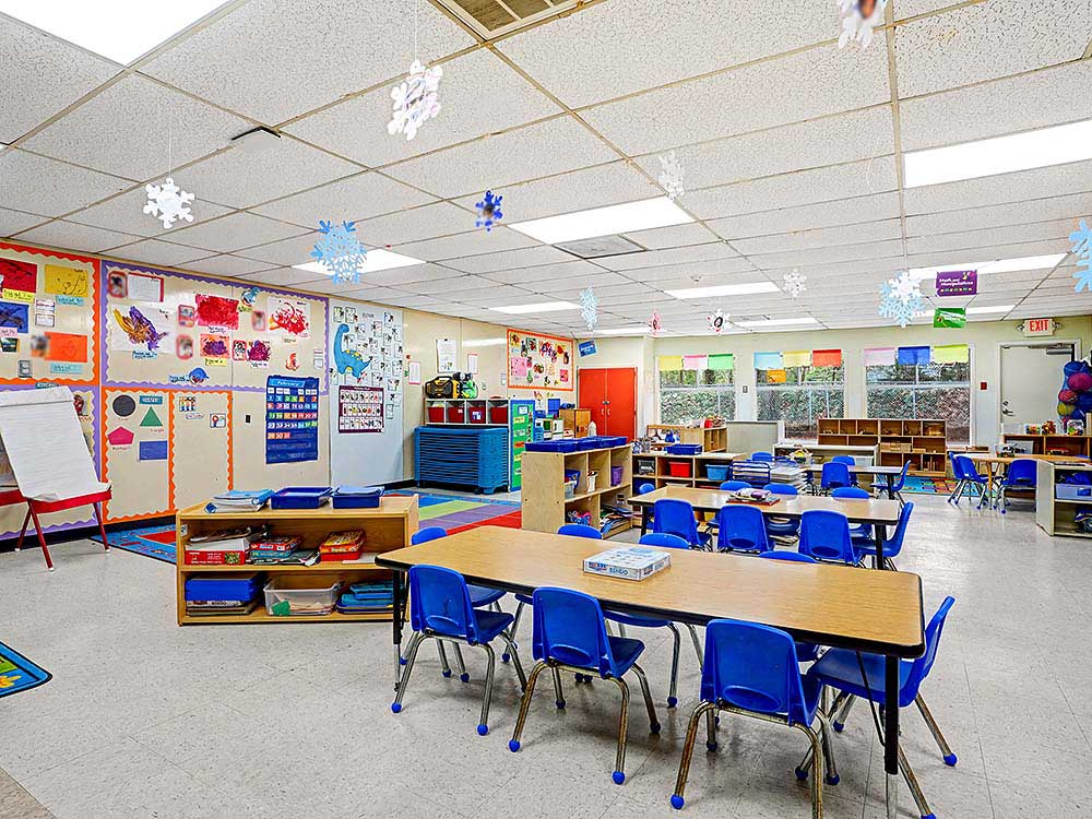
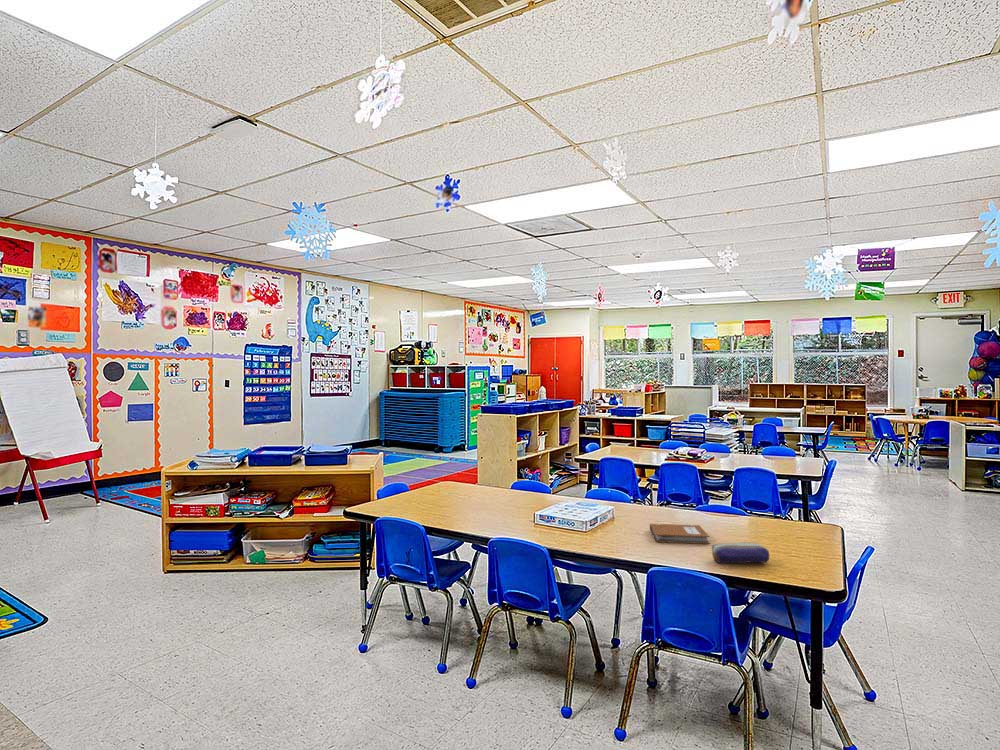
+ notebook [649,523,710,545]
+ pencil case [711,542,770,564]
